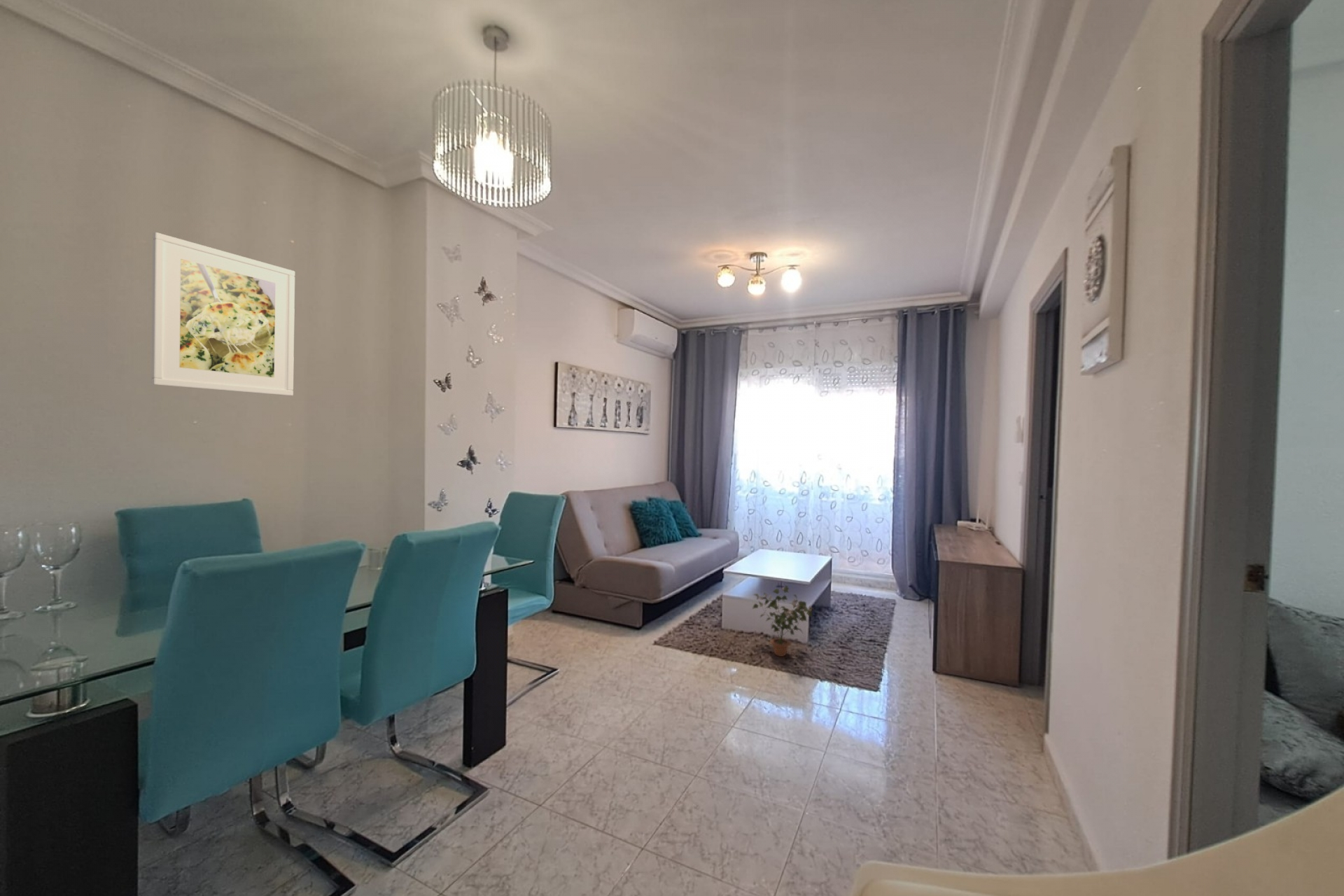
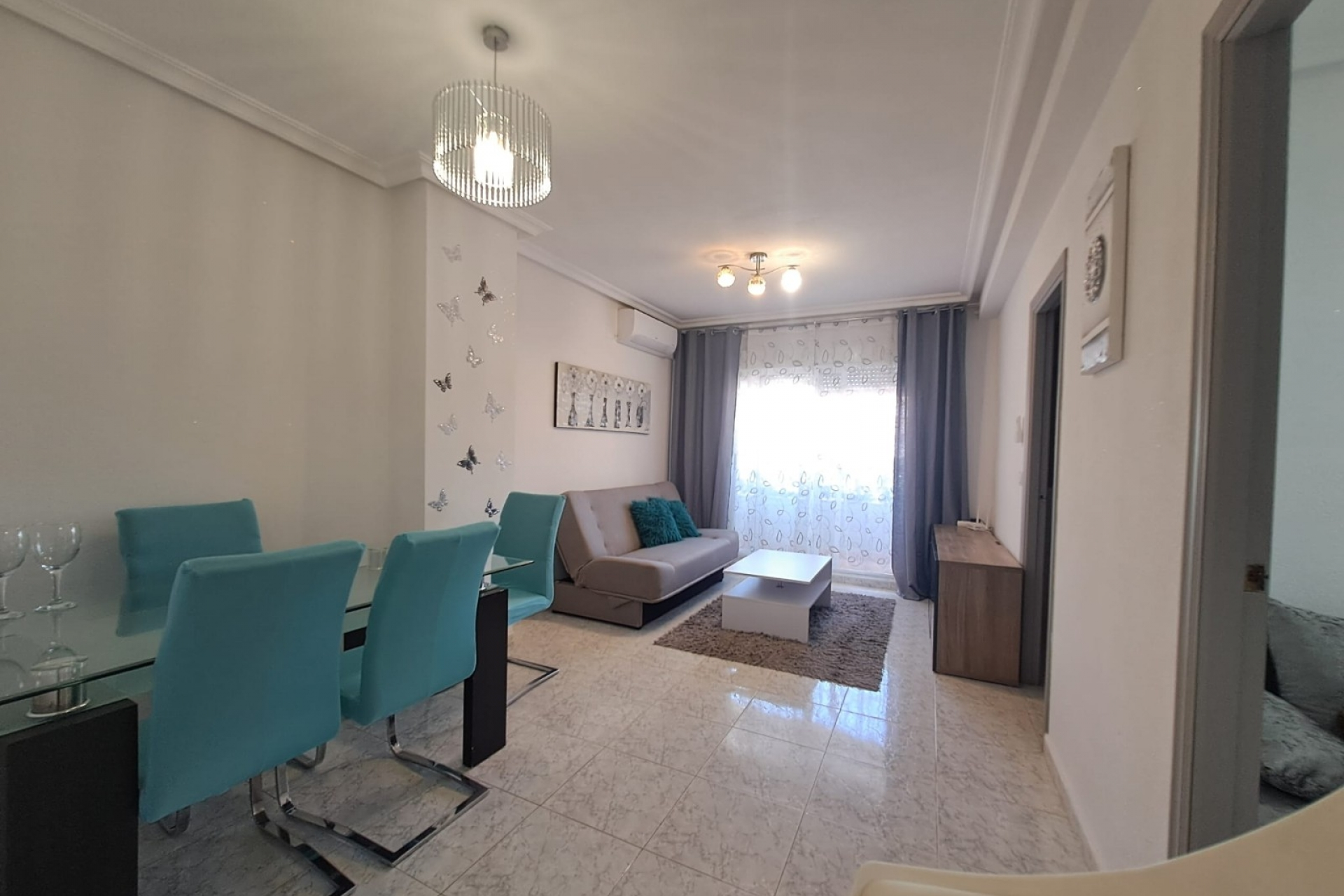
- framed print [151,232,295,396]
- potted plant [752,584,815,657]
